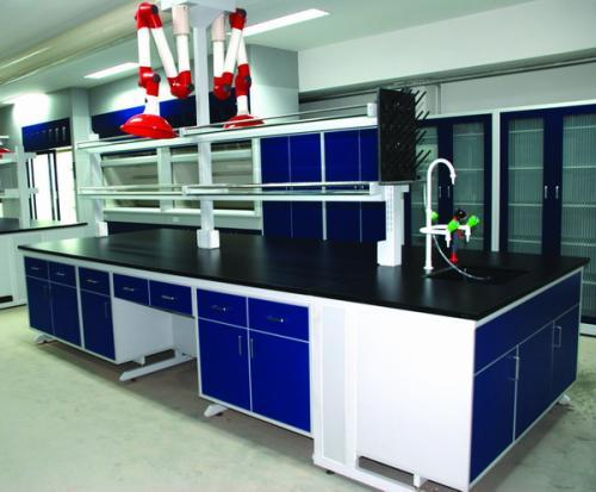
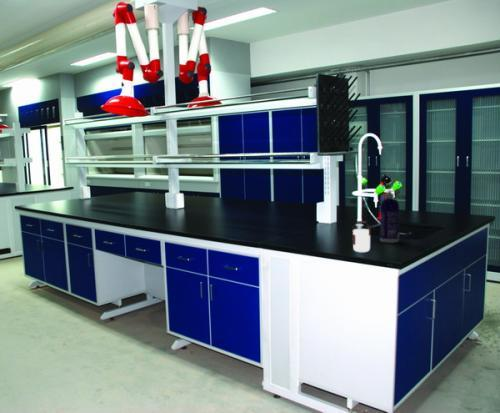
+ jar [351,220,372,253]
+ spray bottle [379,189,400,244]
